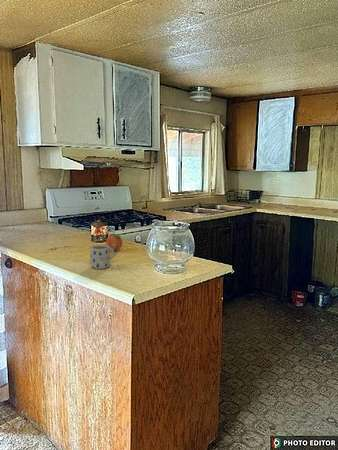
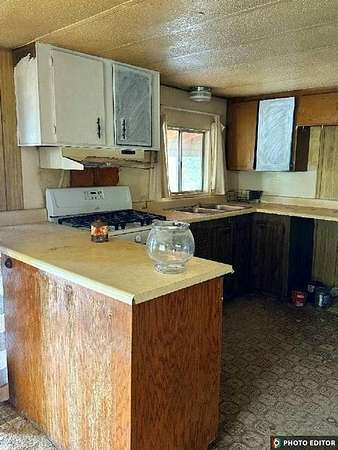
- mug [89,244,115,270]
- fruit [105,233,123,252]
